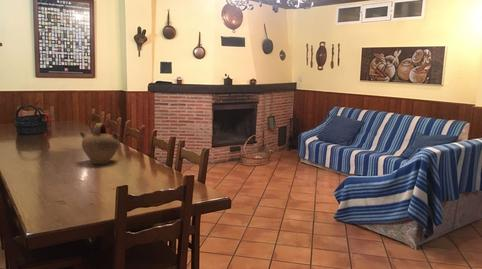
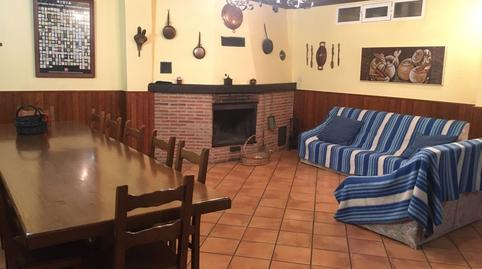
- jug [79,122,121,165]
